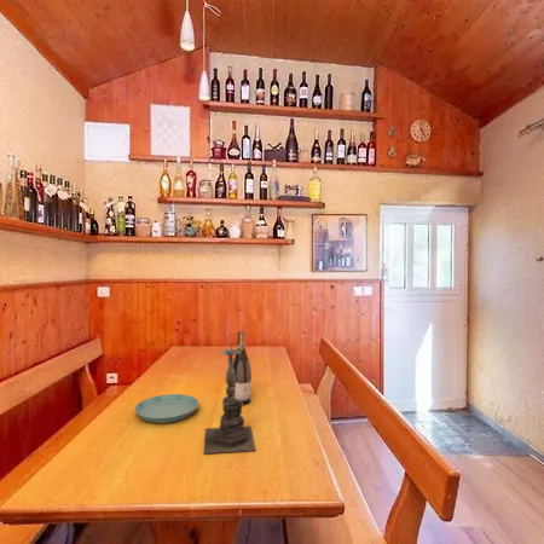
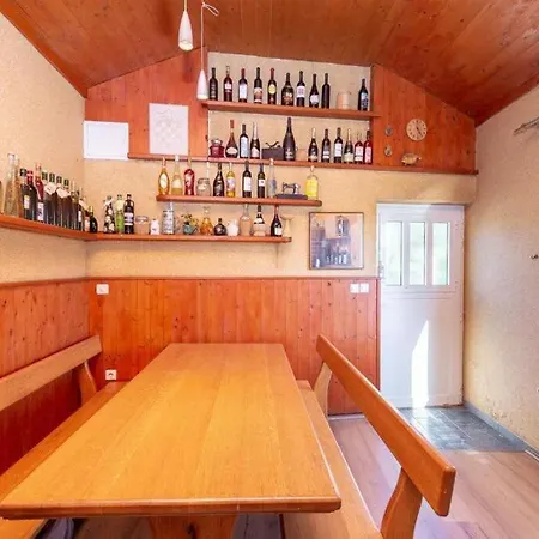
- candle holder [202,335,256,455]
- wine bottle [232,330,253,406]
- saucer [134,393,199,424]
